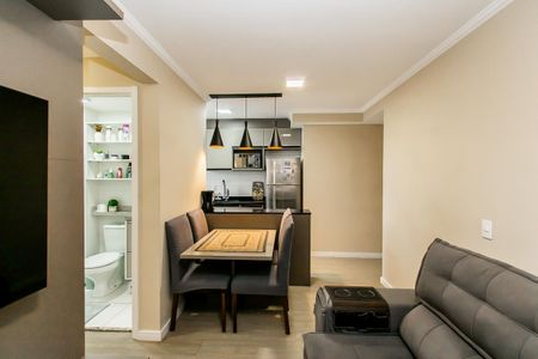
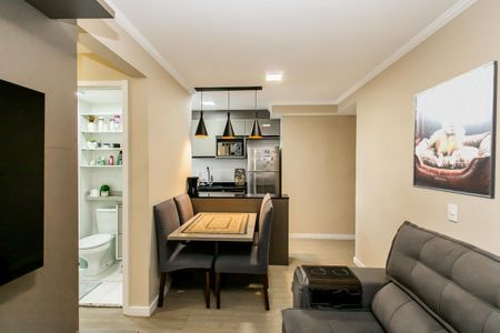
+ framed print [412,60,499,200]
